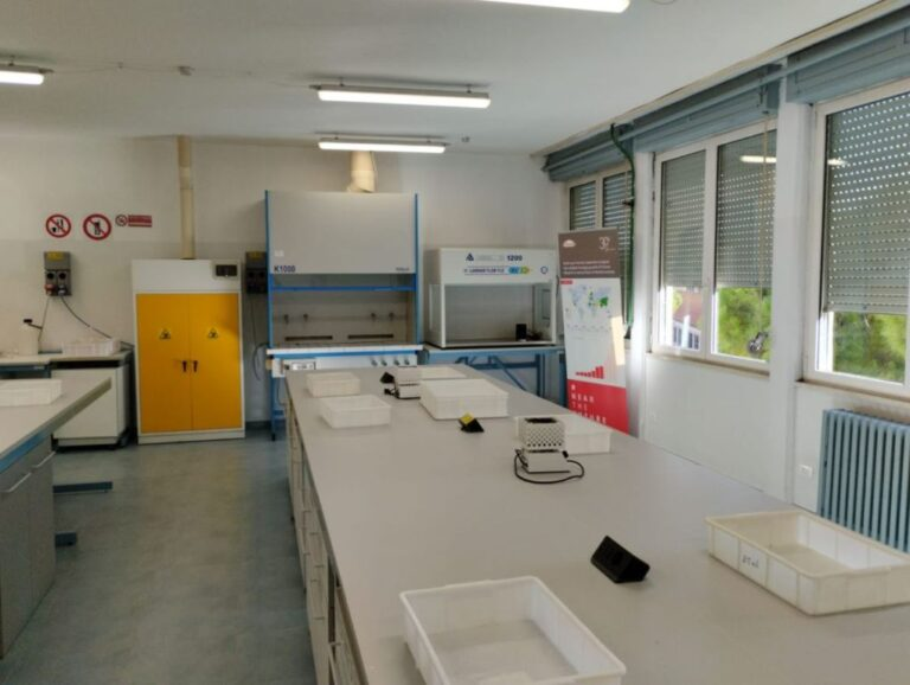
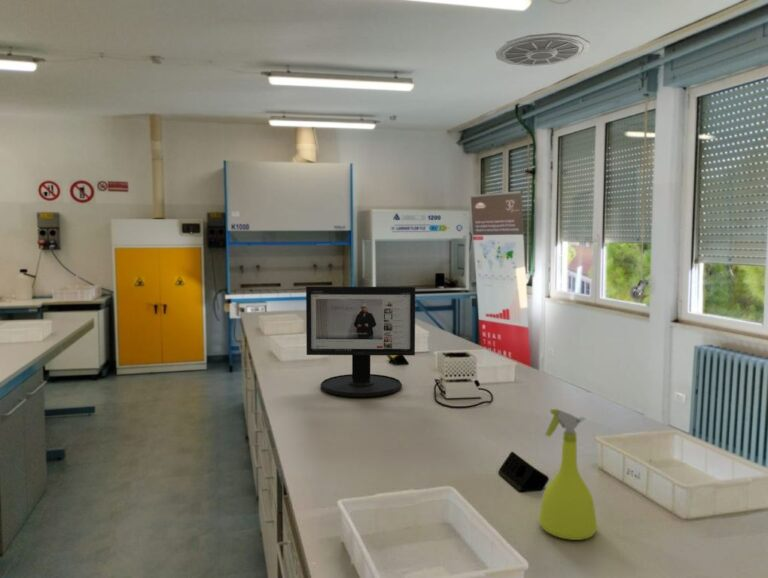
+ spray bottle [538,408,598,541]
+ computer monitor [305,285,416,398]
+ ceiling vent [494,32,591,67]
